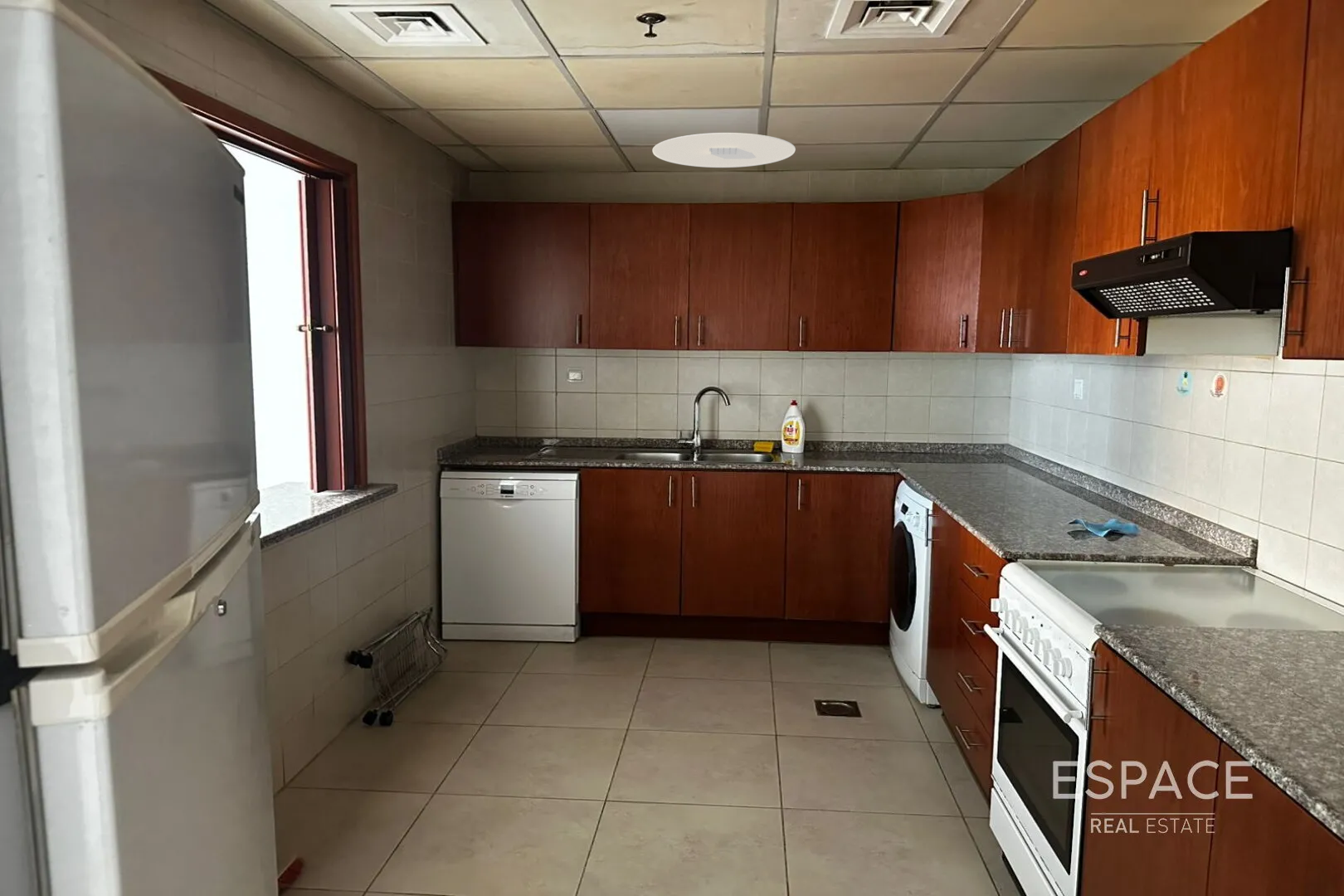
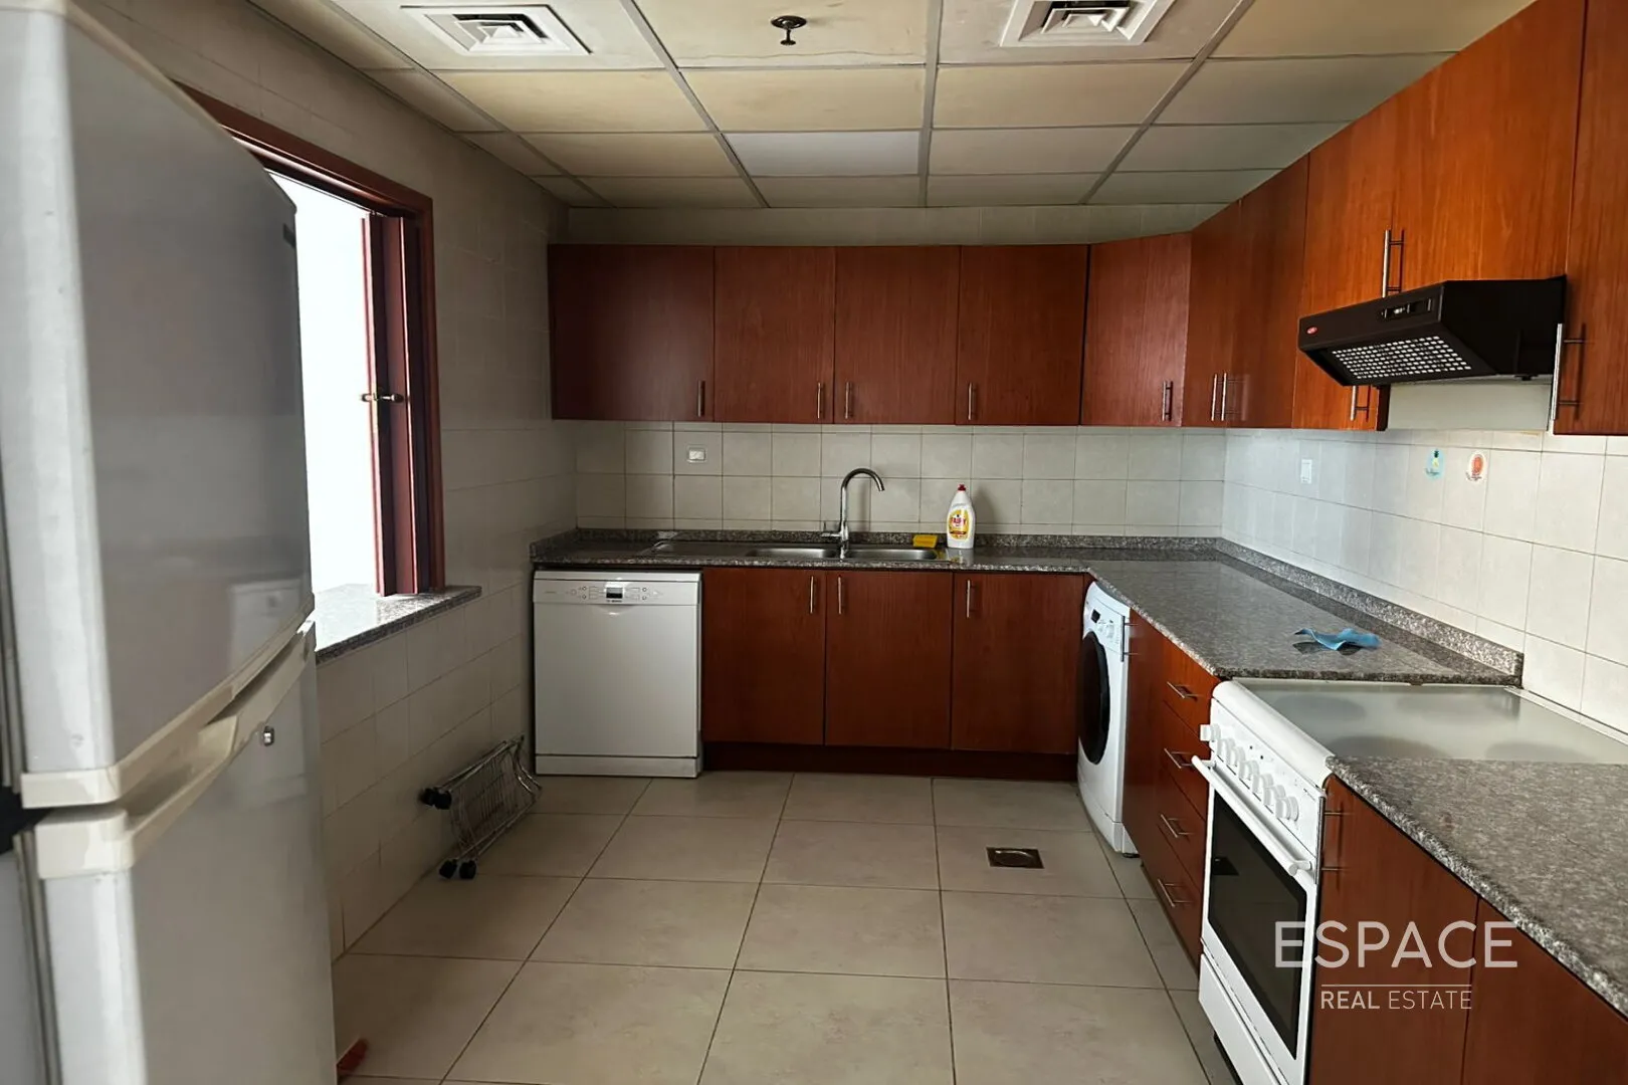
- ceiling light [651,132,796,168]
